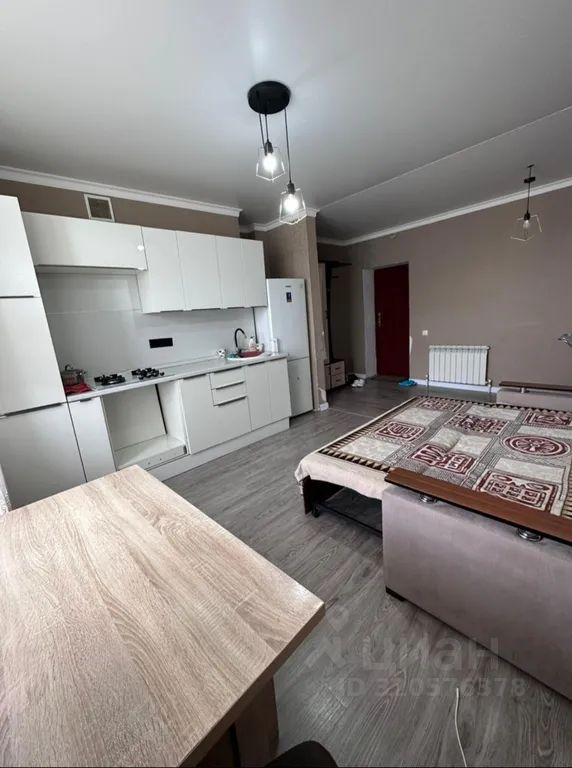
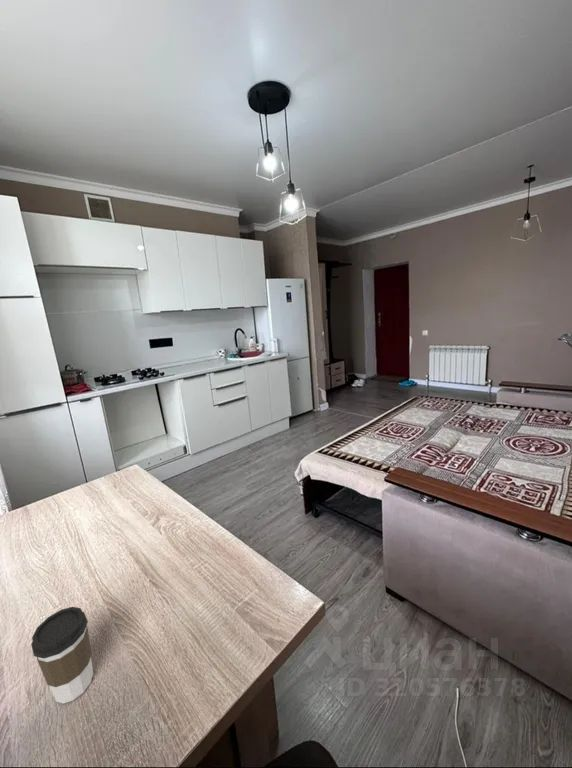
+ coffee cup [30,606,94,704]
